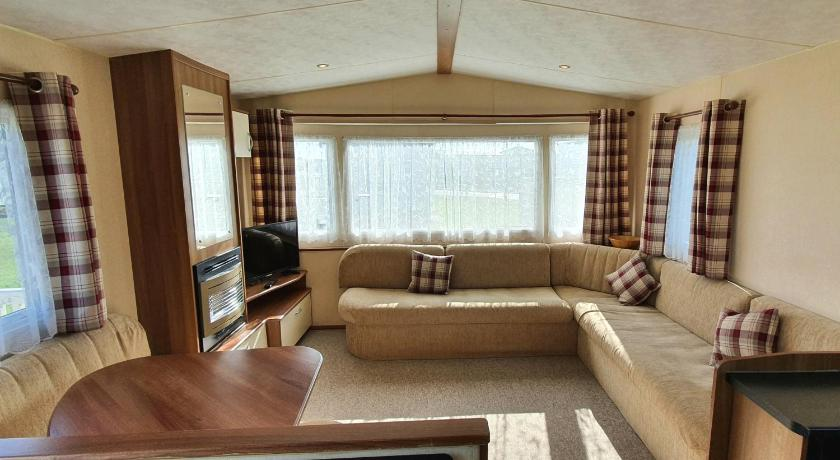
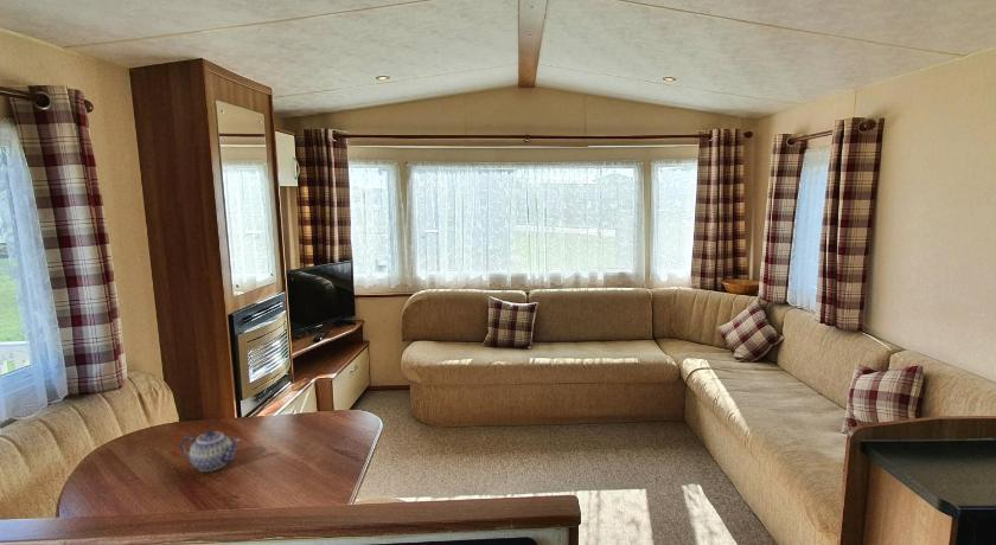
+ teapot [179,429,242,473]
